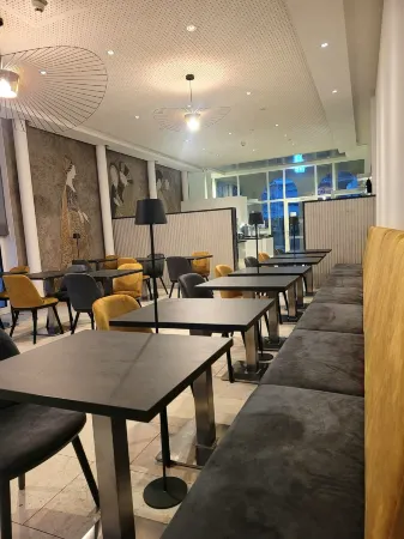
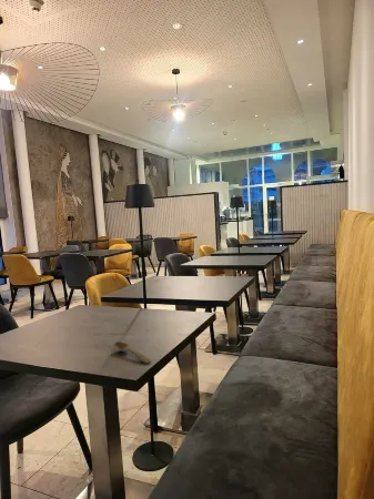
+ spoon [113,340,152,365]
